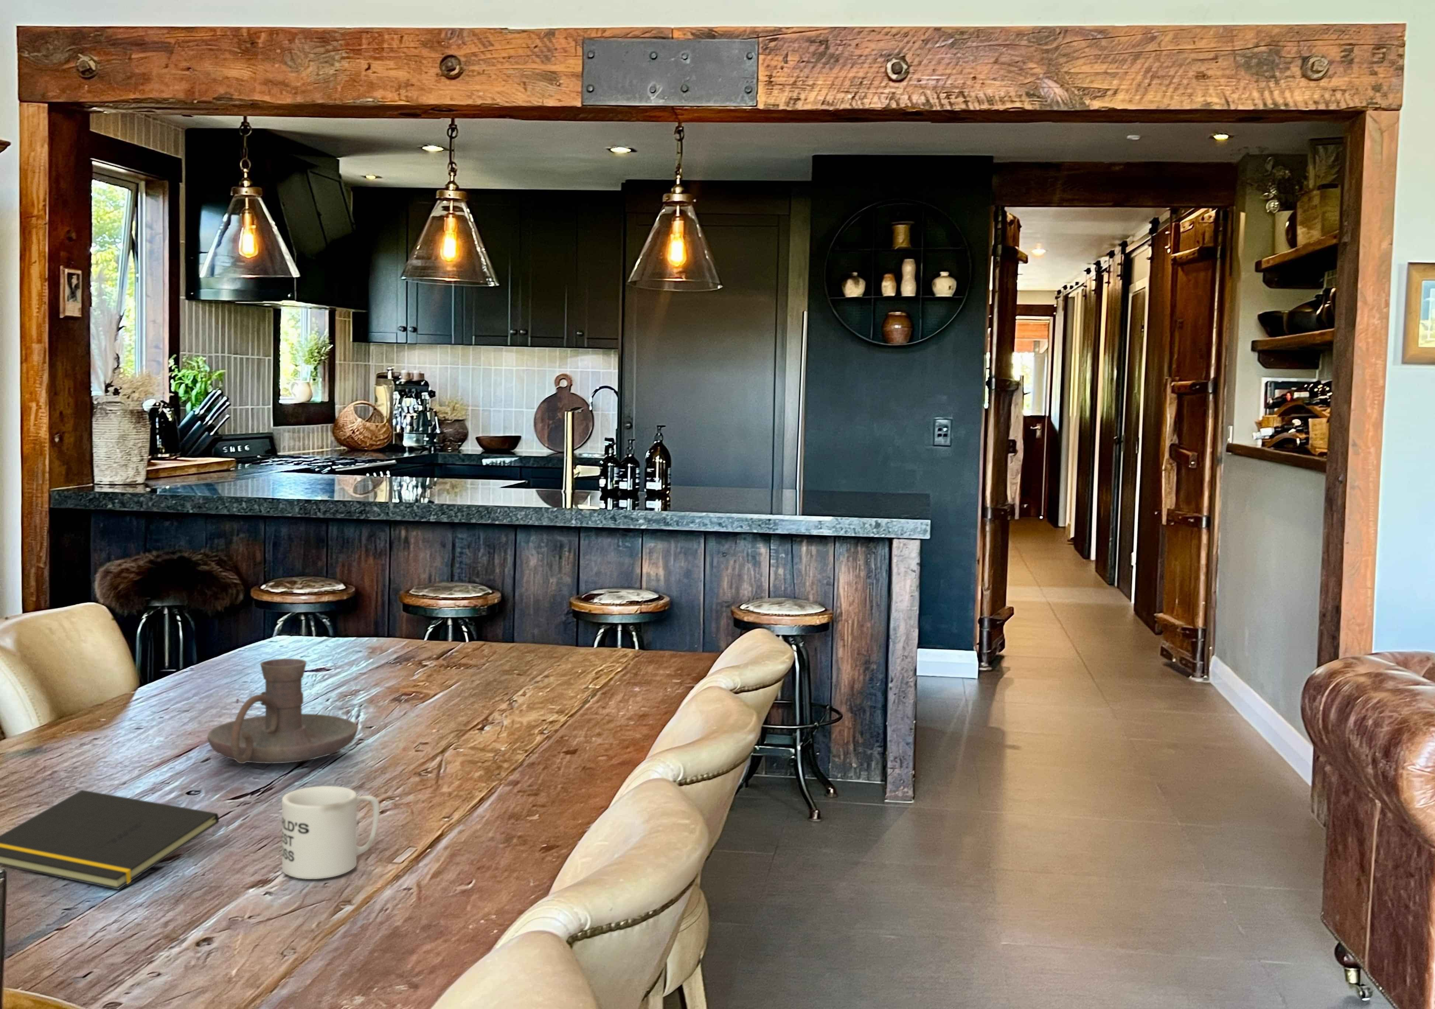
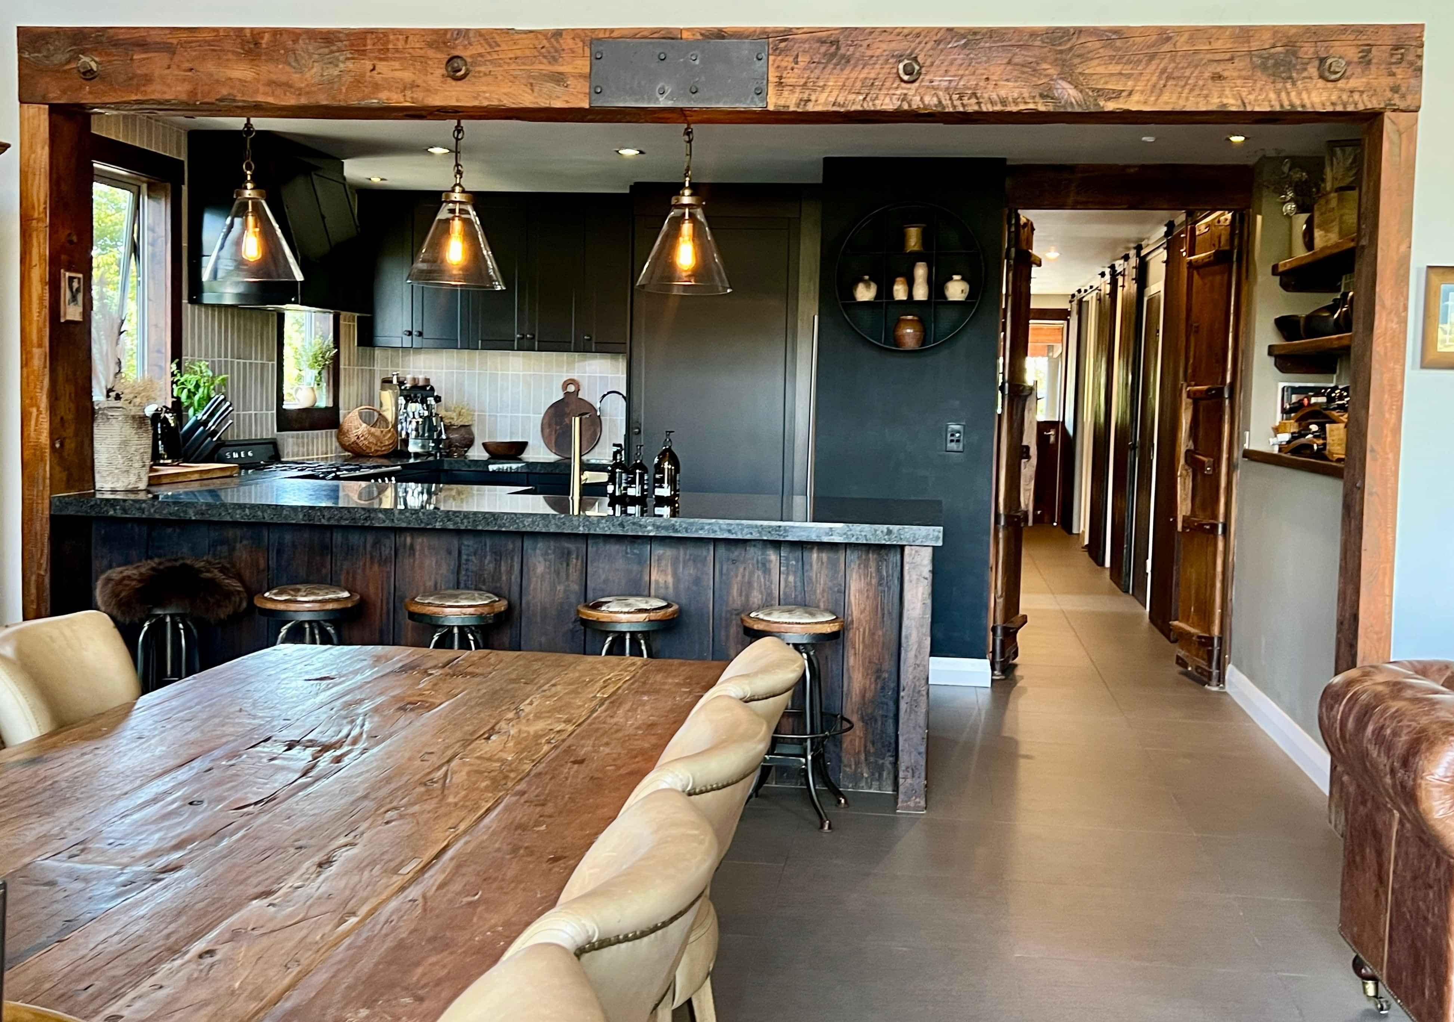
- notepad [0,790,220,890]
- candle holder [206,658,358,763]
- mug [282,785,380,880]
